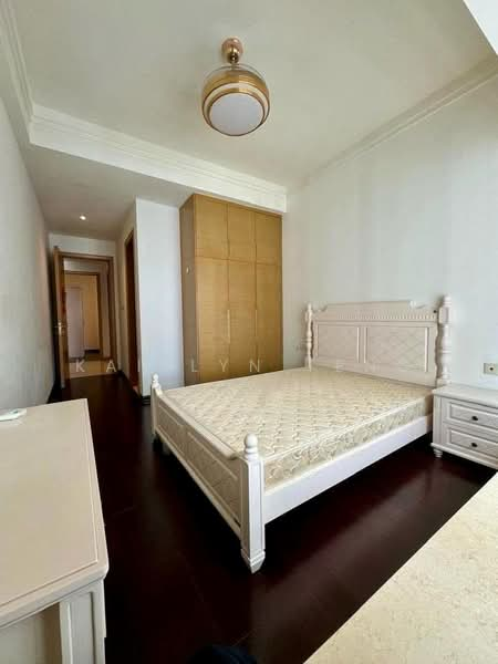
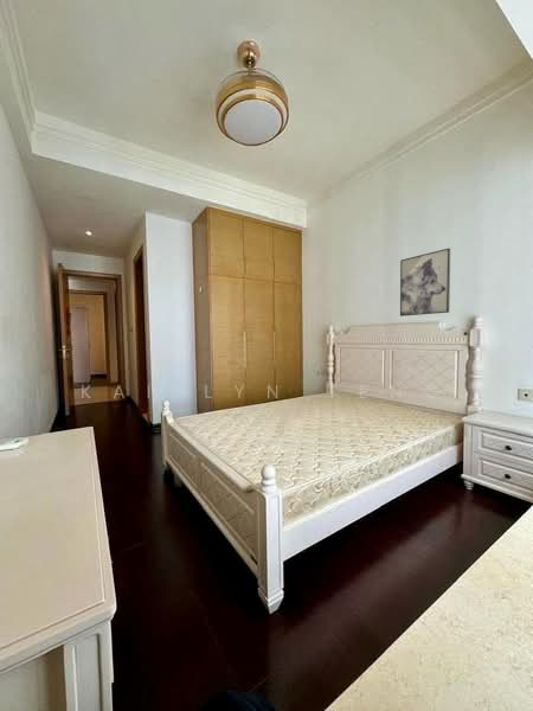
+ wall art [399,248,451,318]
